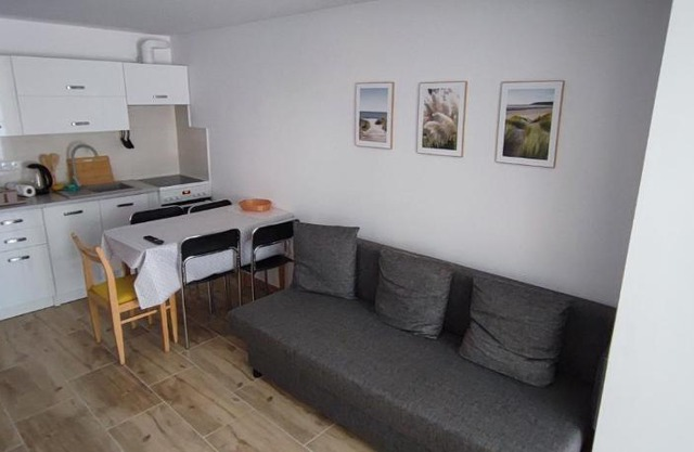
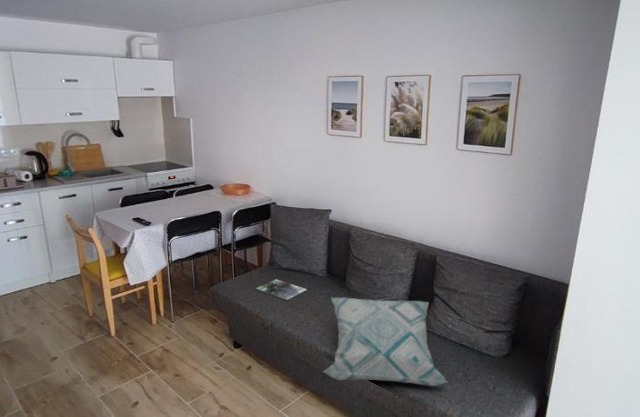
+ magazine [255,278,308,301]
+ decorative pillow [322,297,449,387]
